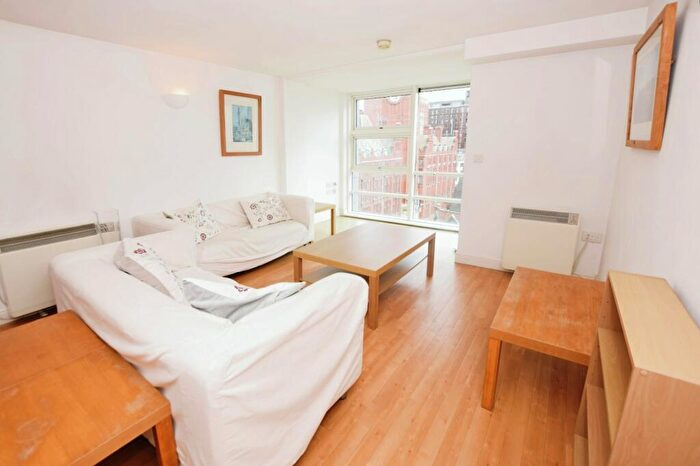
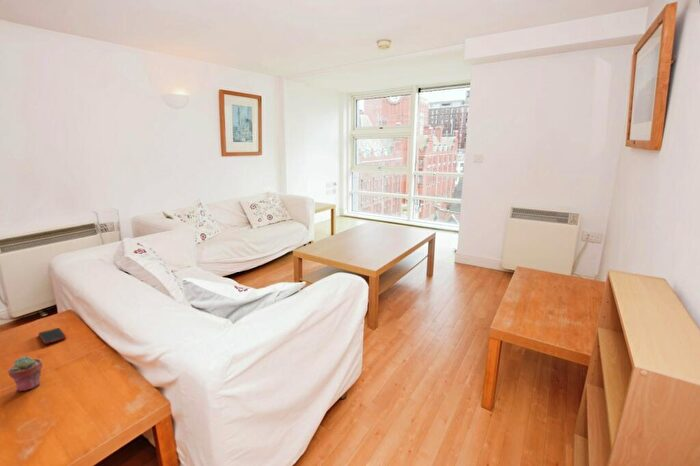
+ potted succulent [7,355,43,392]
+ cell phone [38,327,67,345]
